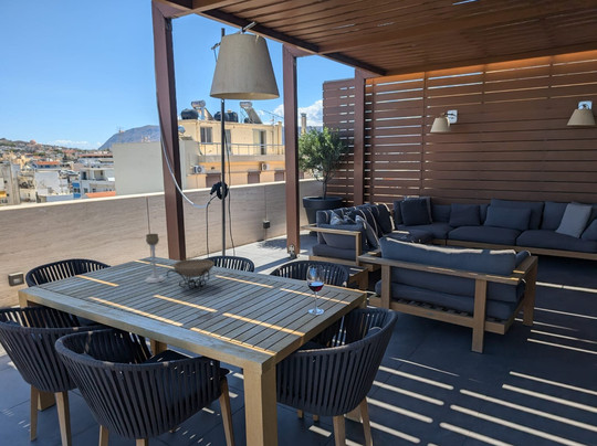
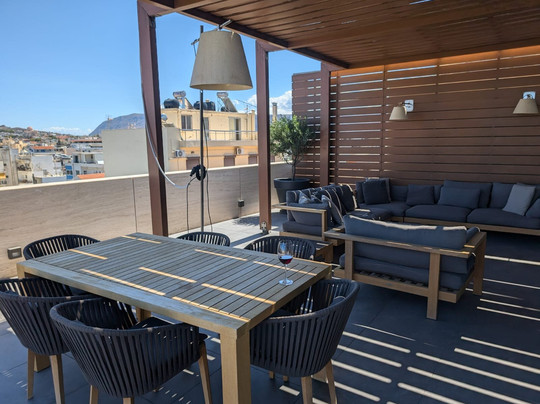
- candle holder [144,233,166,284]
- decorative bowl [166,257,220,291]
